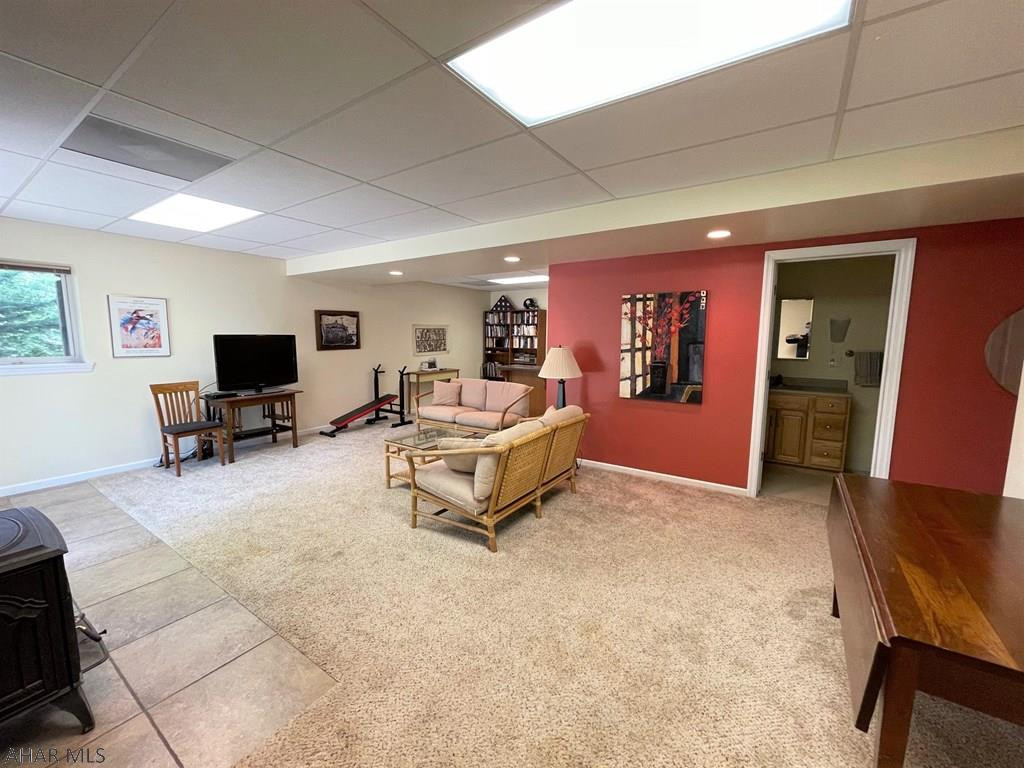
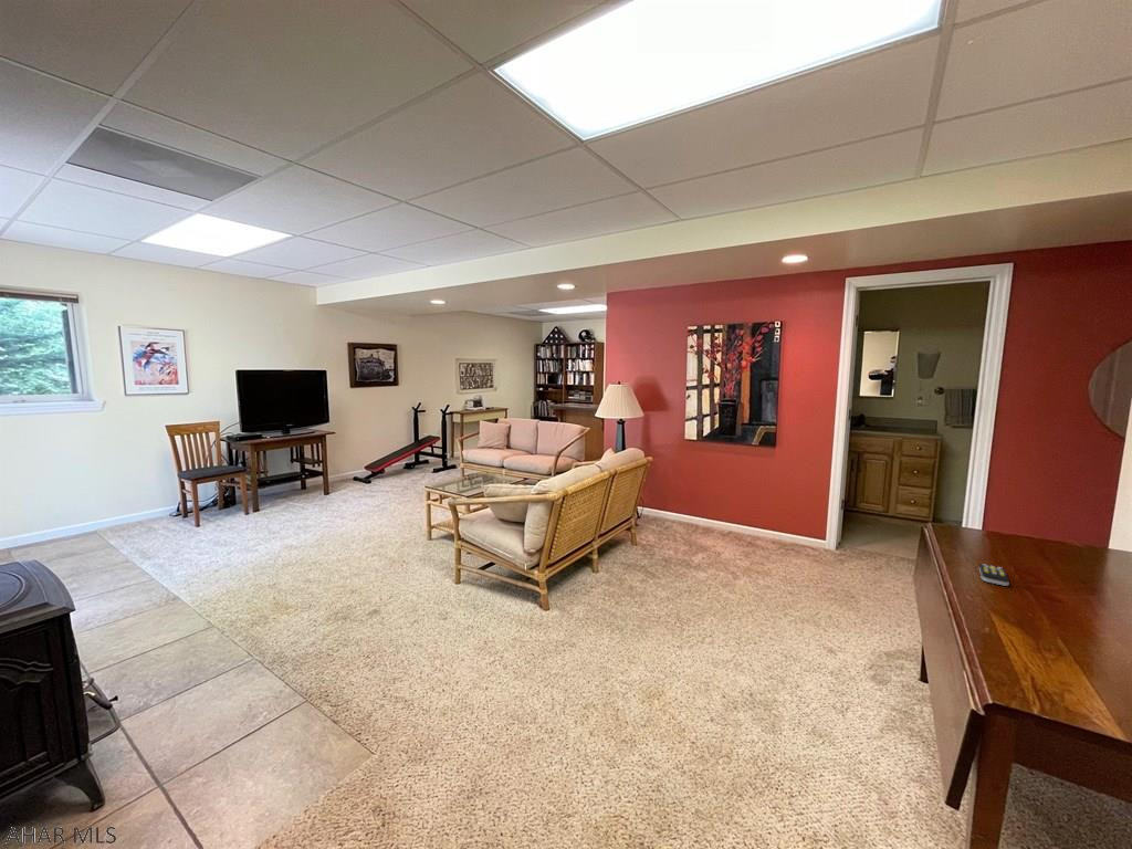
+ remote control [978,563,1010,587]
